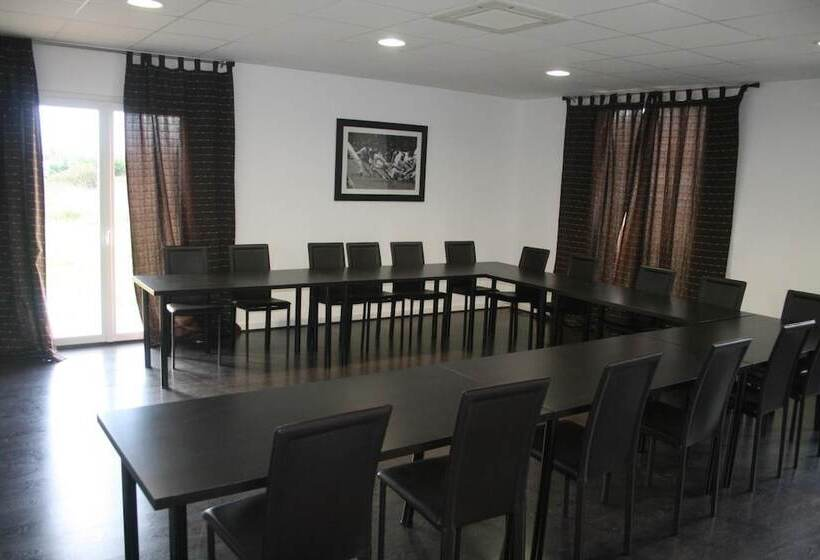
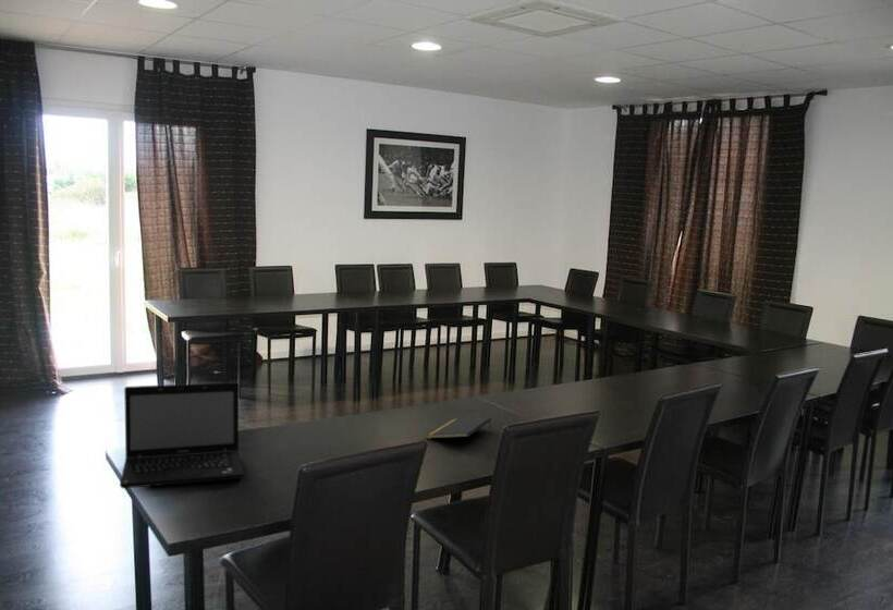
+ notepad [425,416,492,440]
+ laptop [119,381,245,489]
